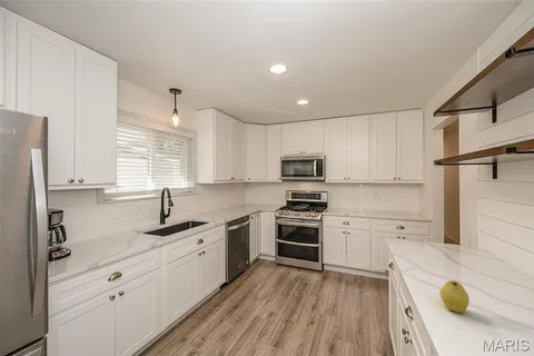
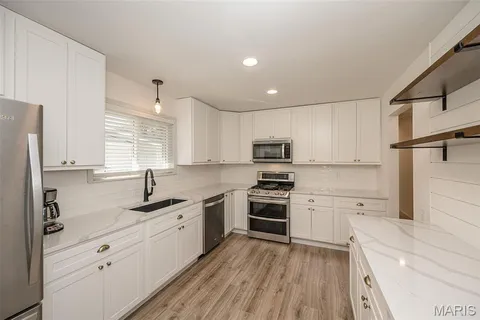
- fruit [438,279,471,314]
